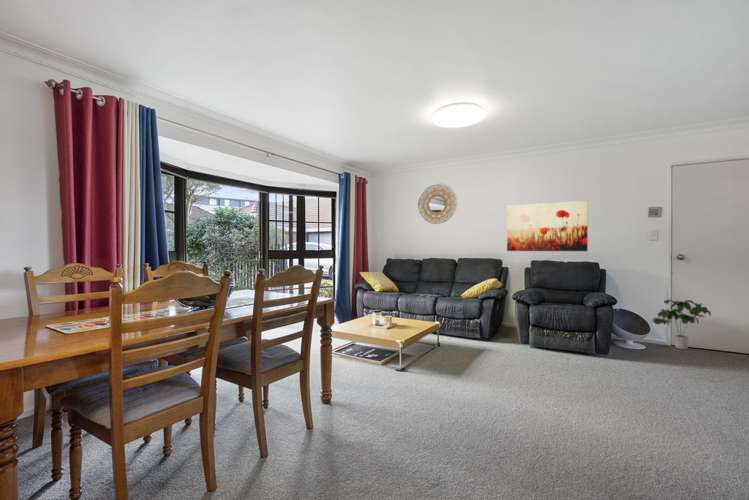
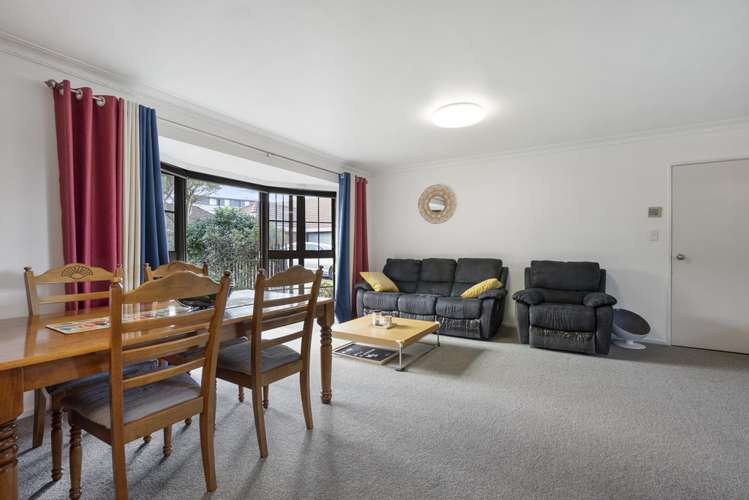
- wall art [506,200,589,252]
- potted plant [651,299,712,350]
